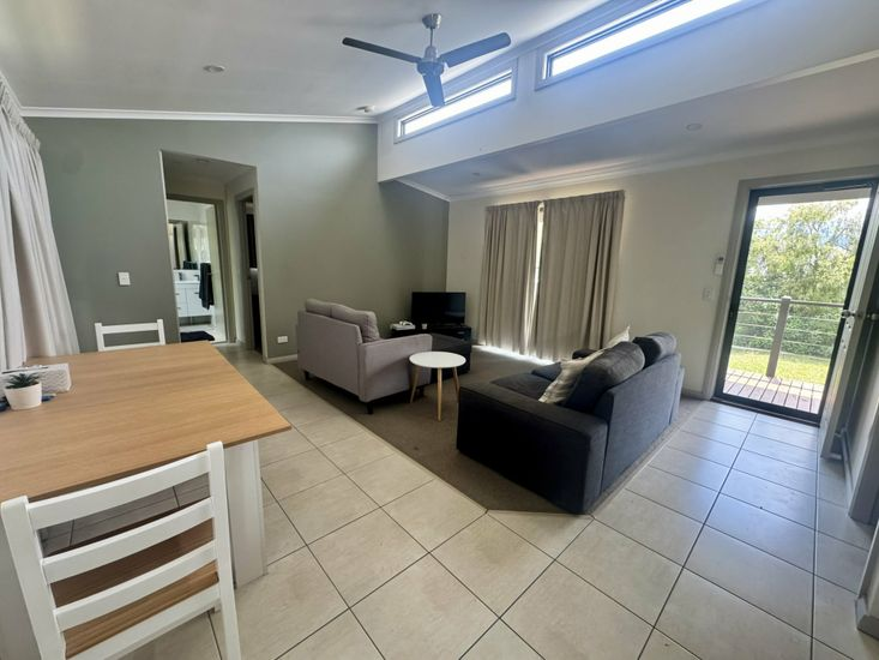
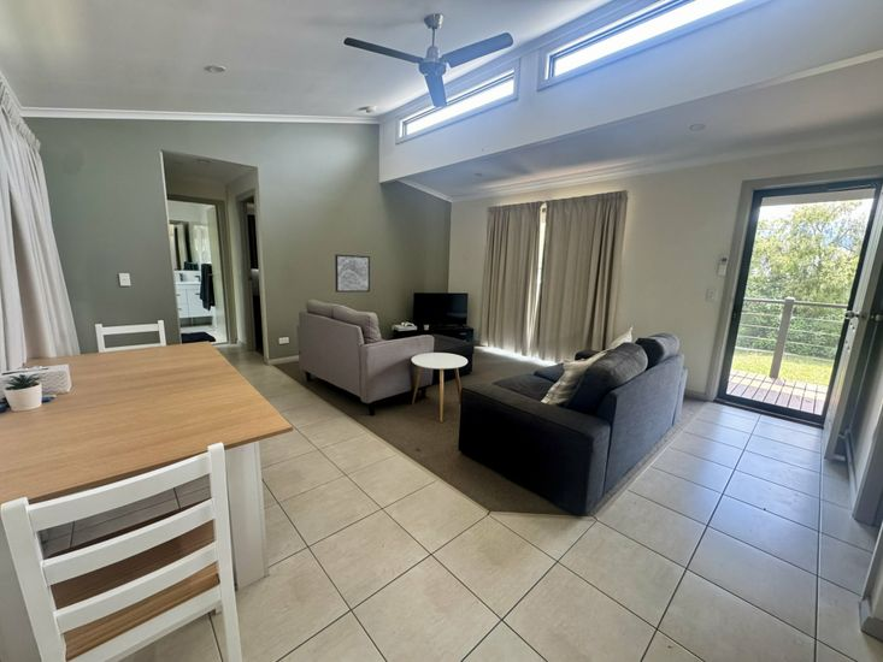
+ wall art [334,253,371,294]
